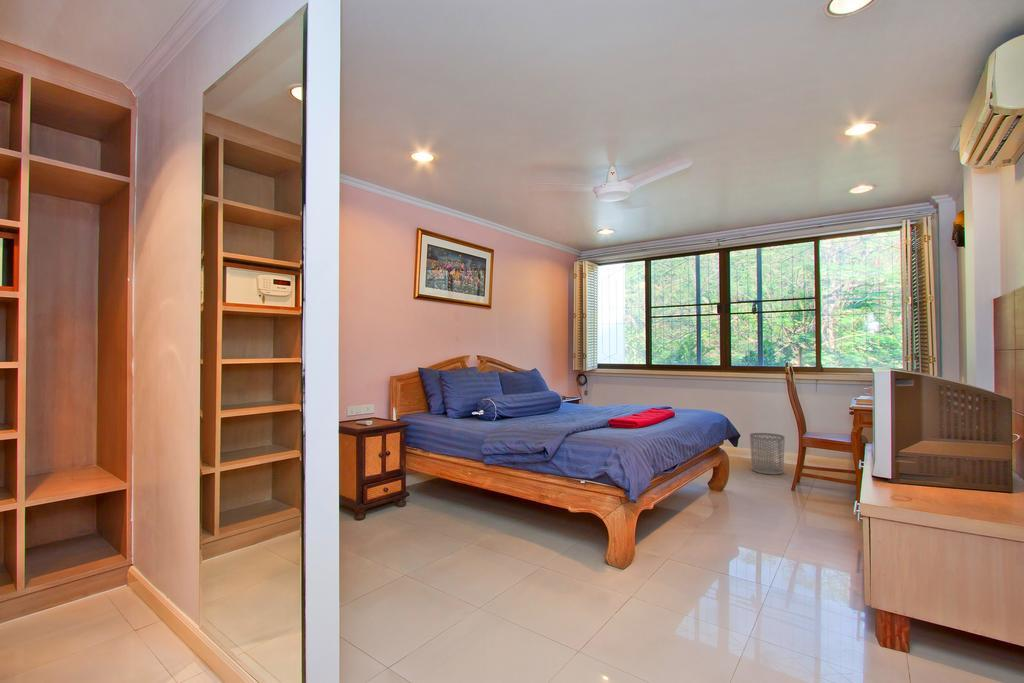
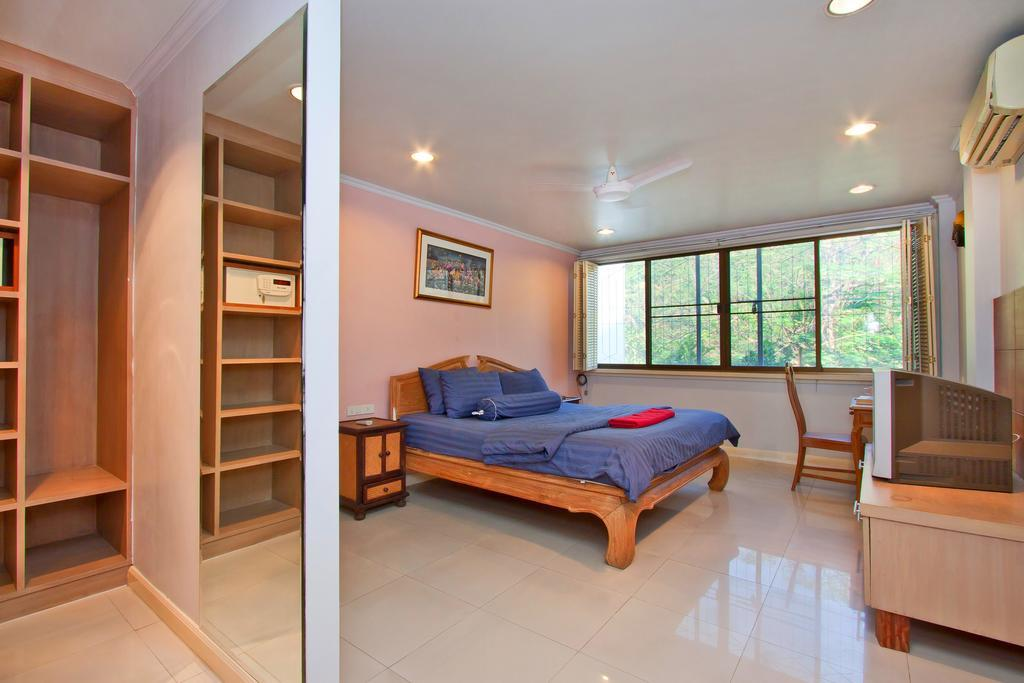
- waste bin [749,432,786,476]
